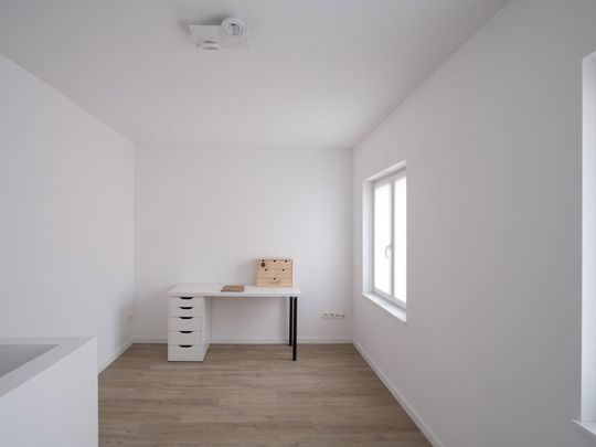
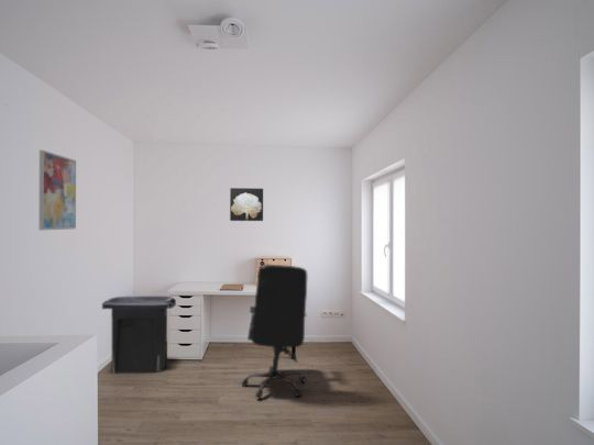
+ wall art [37,149,77,231]
+ trash can [101,294,177,375]
+ wall art [229,187,264,222]
+ office chair [240,264,308,400]
